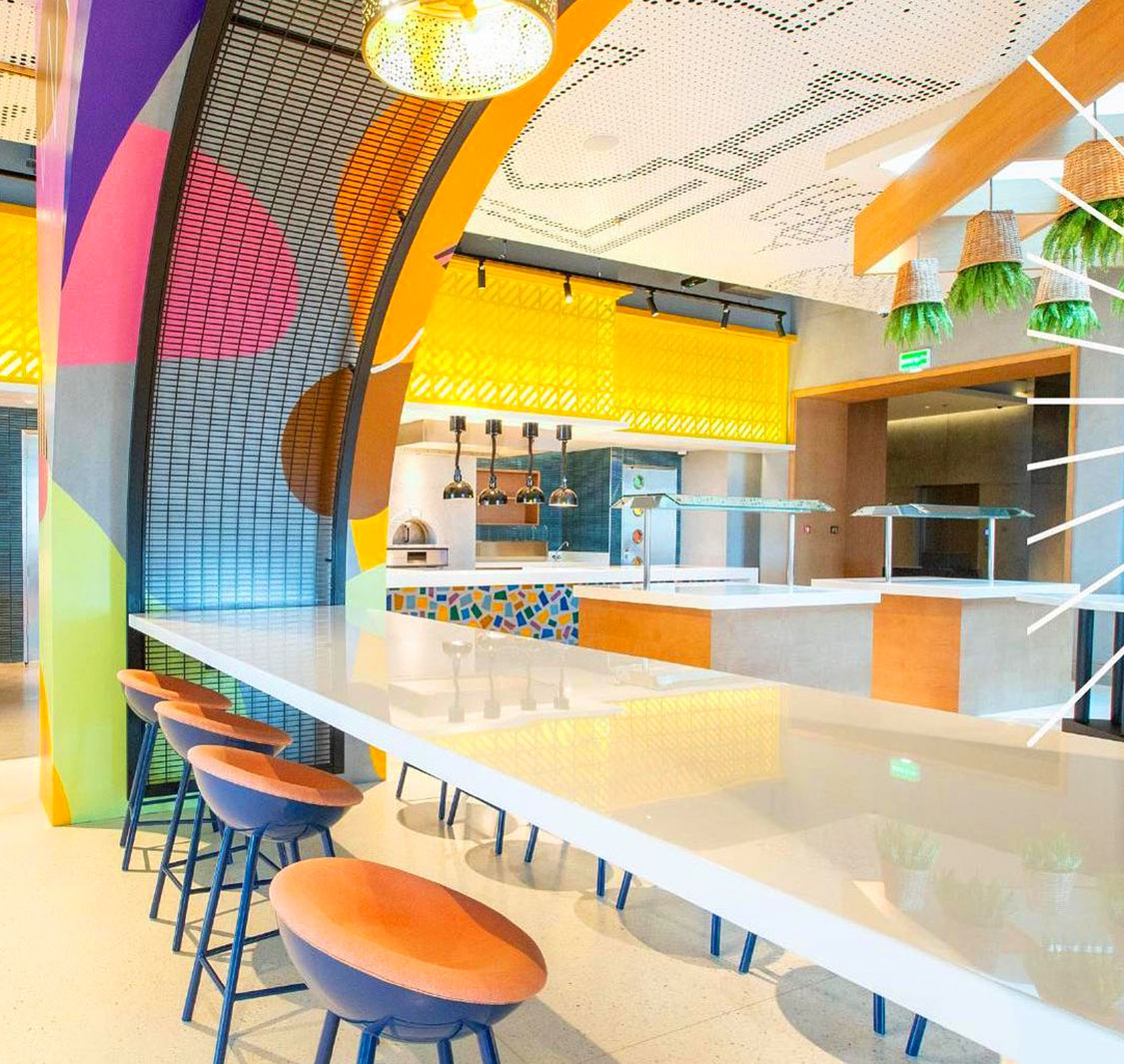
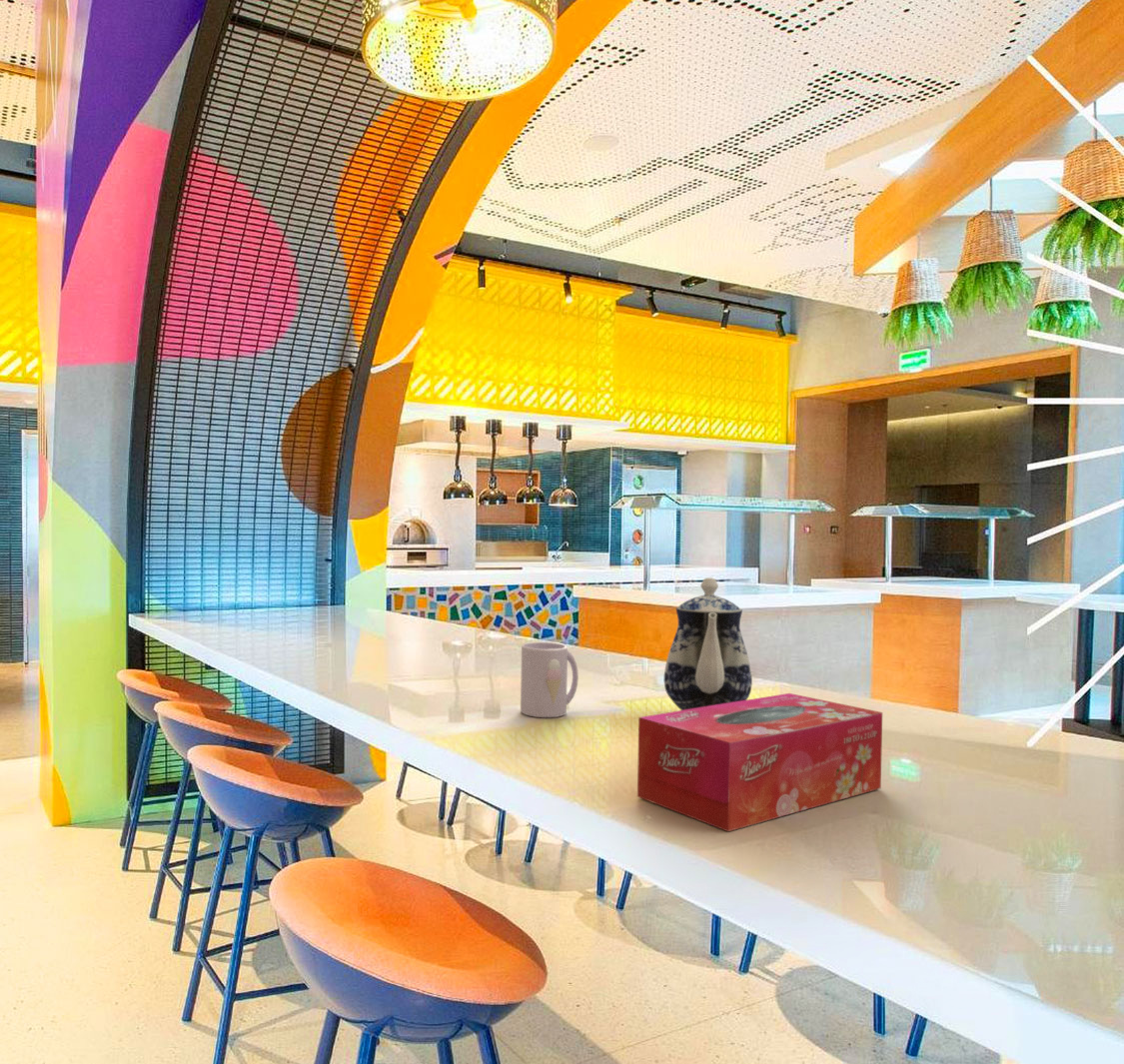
+ teapot [663,576,753,710]
+ tissue box [636,692,883,832]
+ mug [520,641,579,718]
